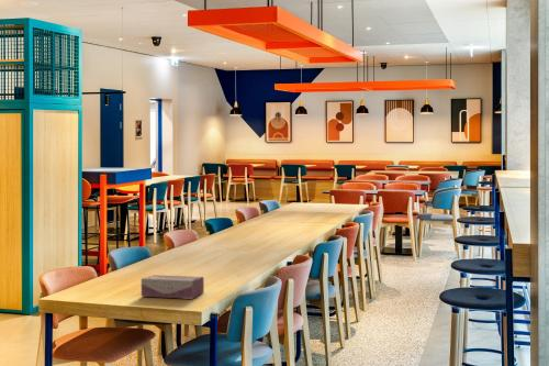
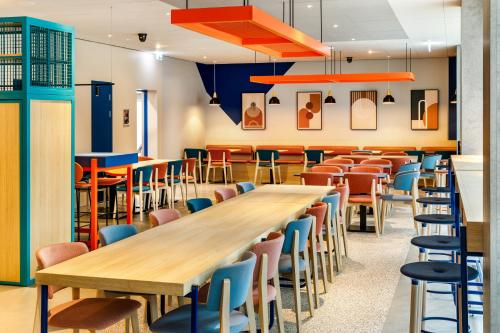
- tissue box [141,274,205,300]
